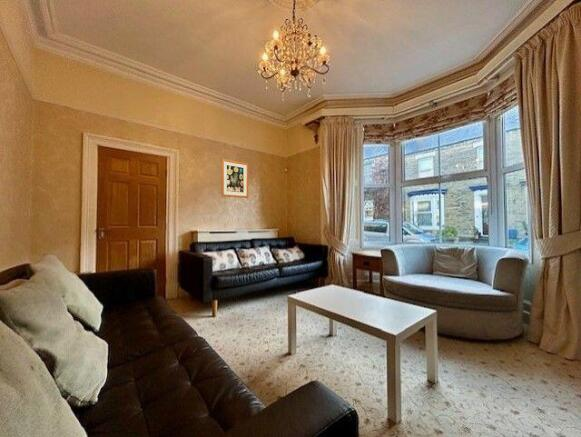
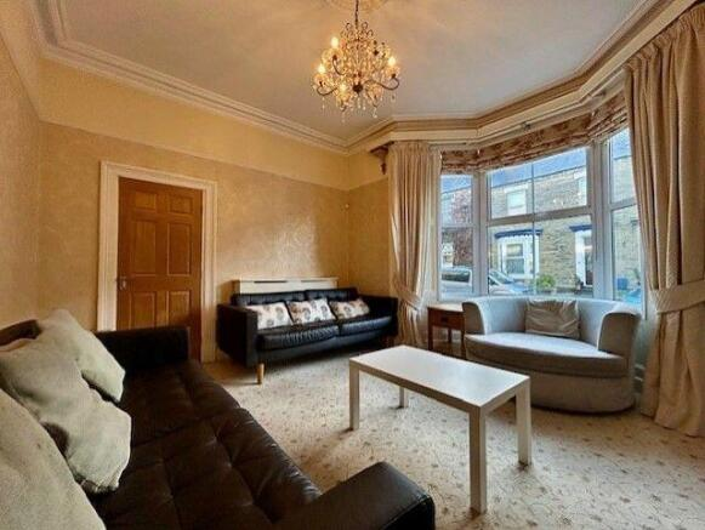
- wall art [221,158,249,199]
